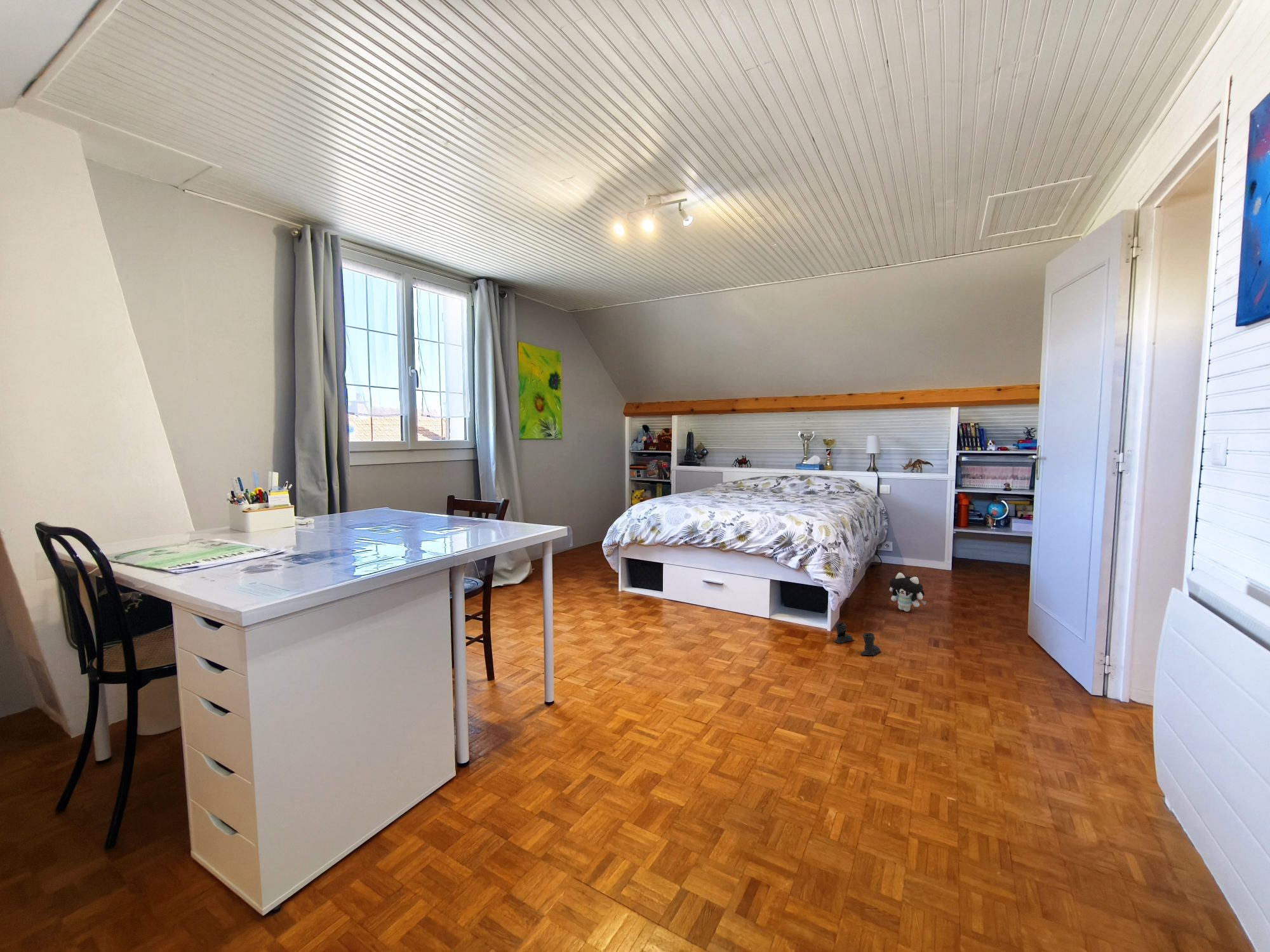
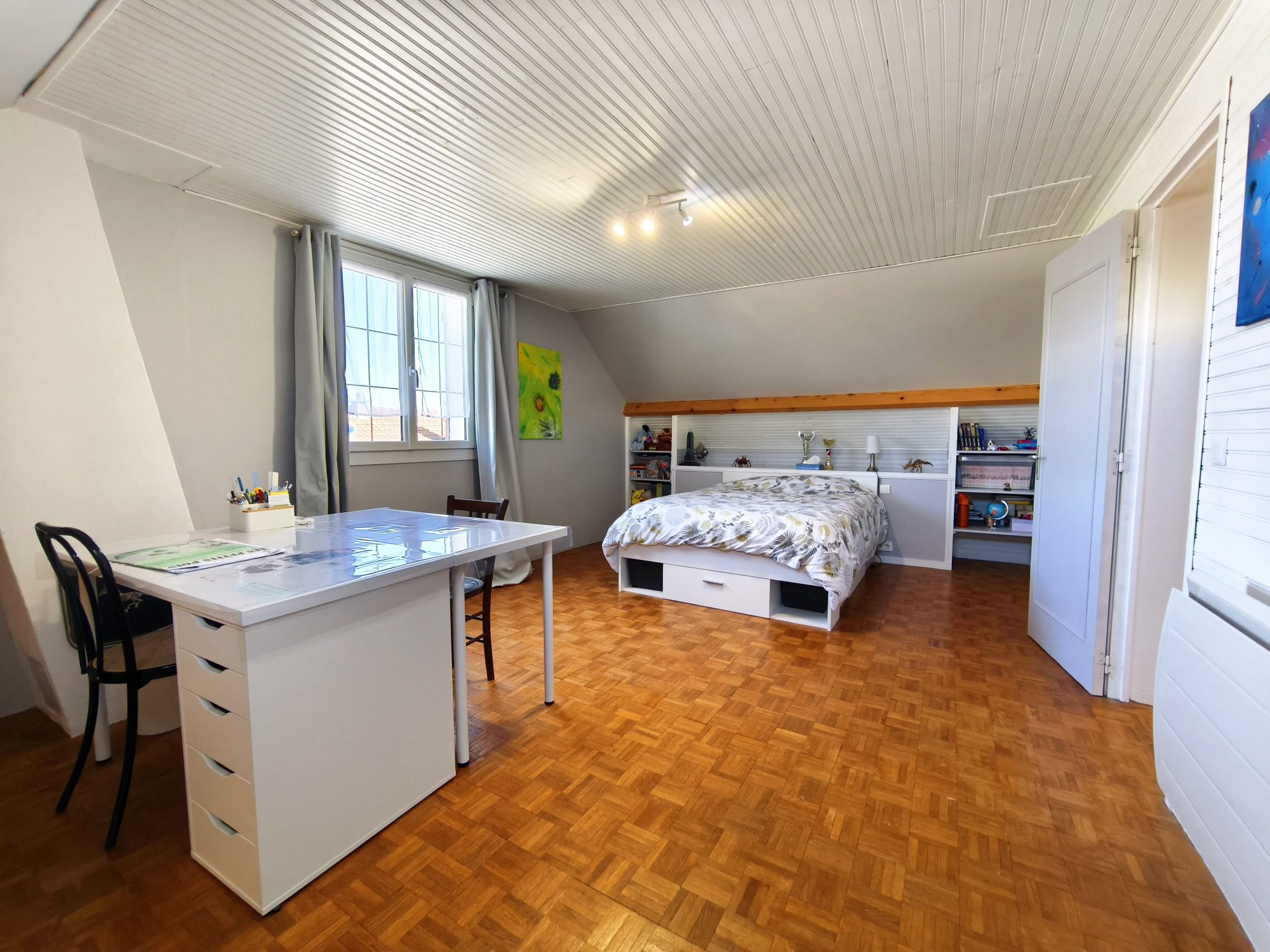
- plush toy [889,572,927,612]
- boots [833,622,882,656]
